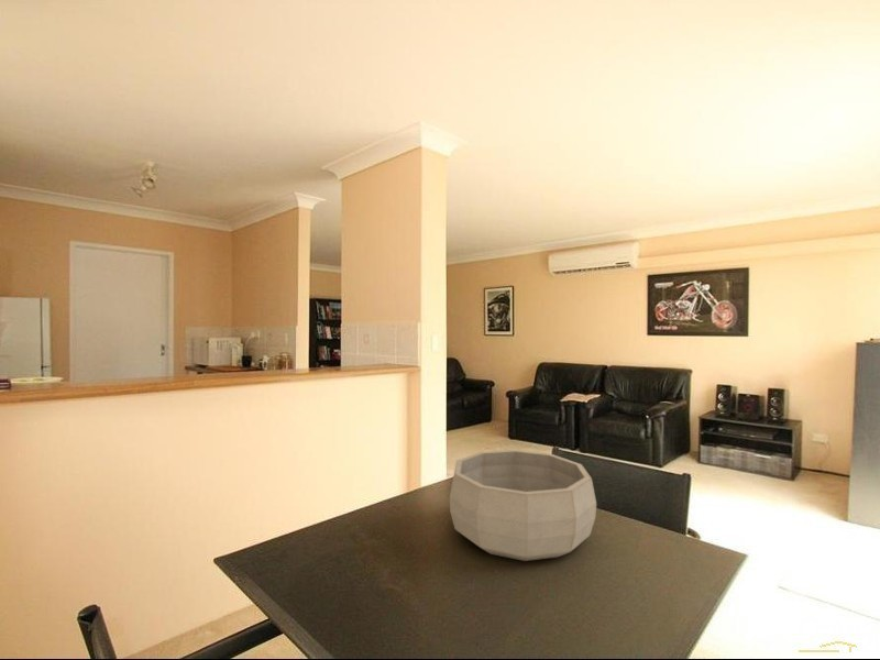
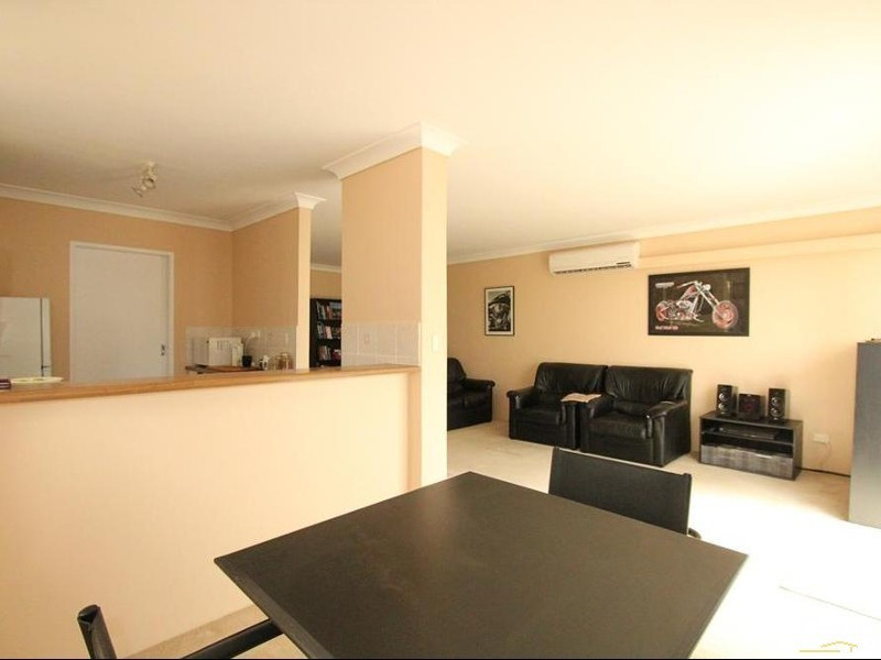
- decorative bowl [449,449,597,562]
